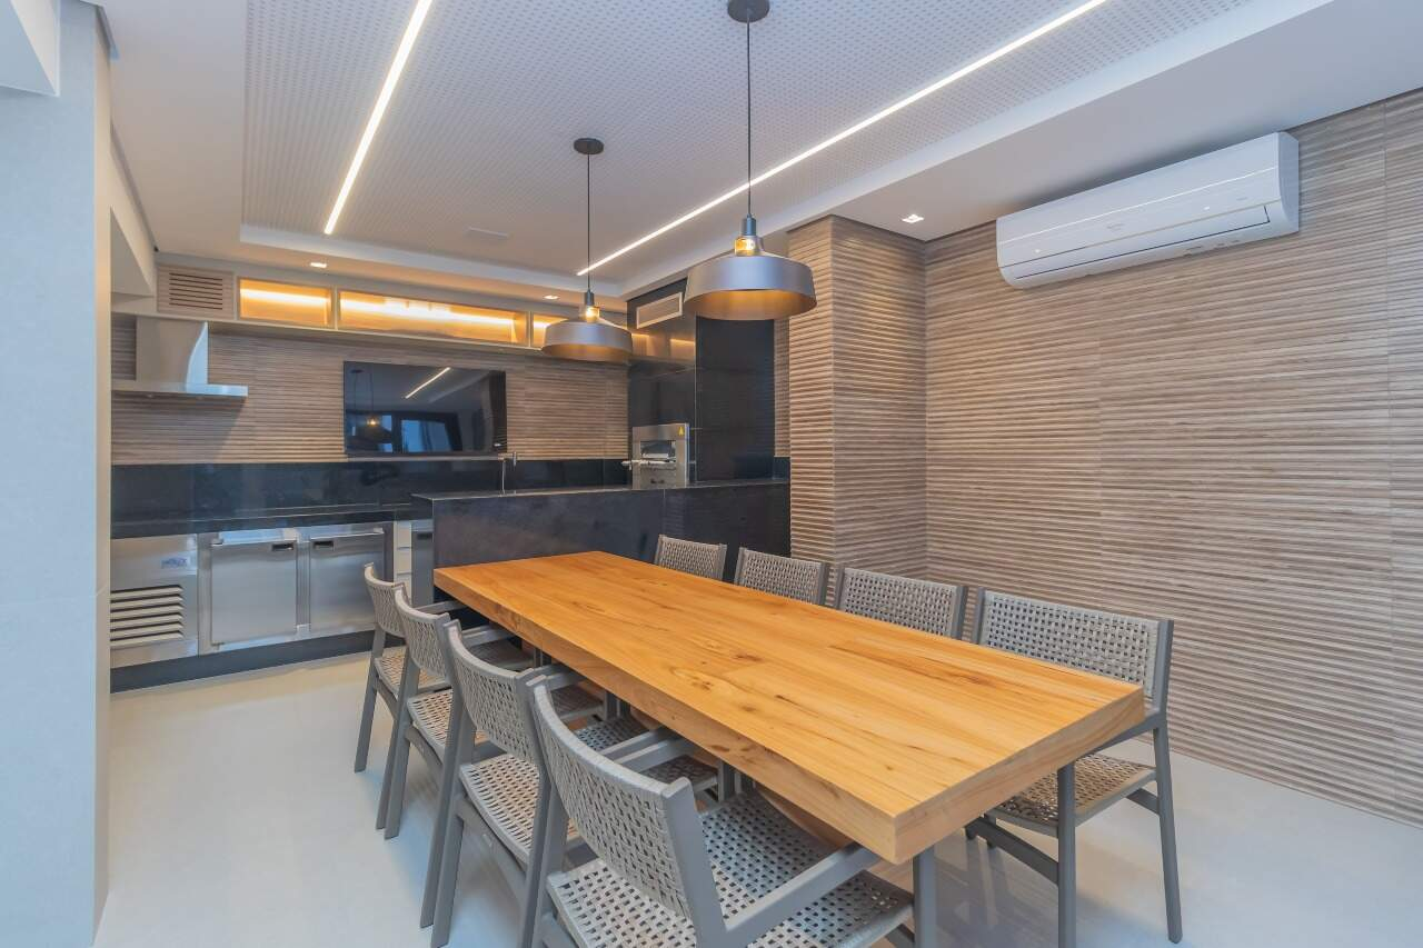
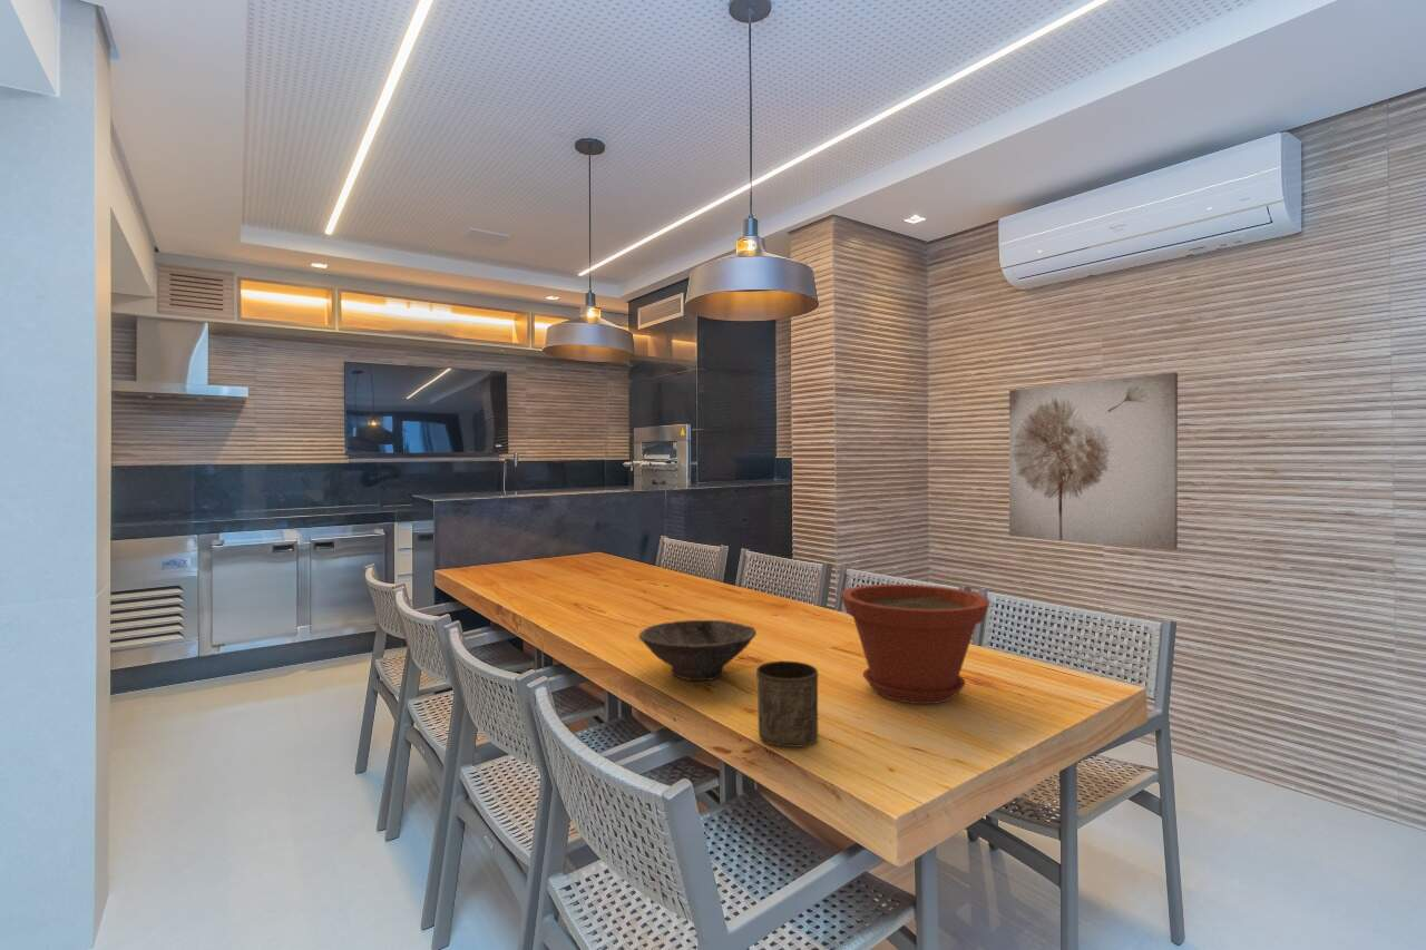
+ wall art [1008,372,1179,551]
+ bowl [637,619,758,682]
+ cup [755,660,820,748]
+ plant pot [840,584,990,705]
